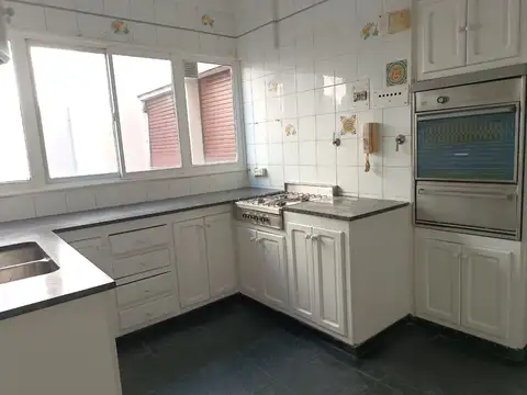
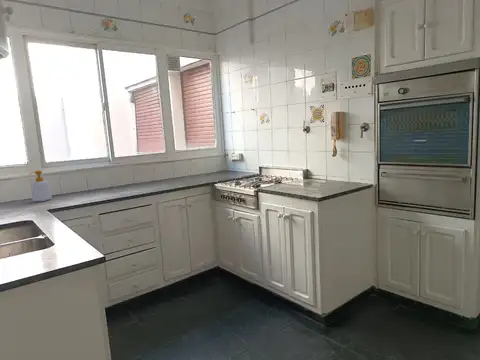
+ soap bottle [29,169,53,203]
